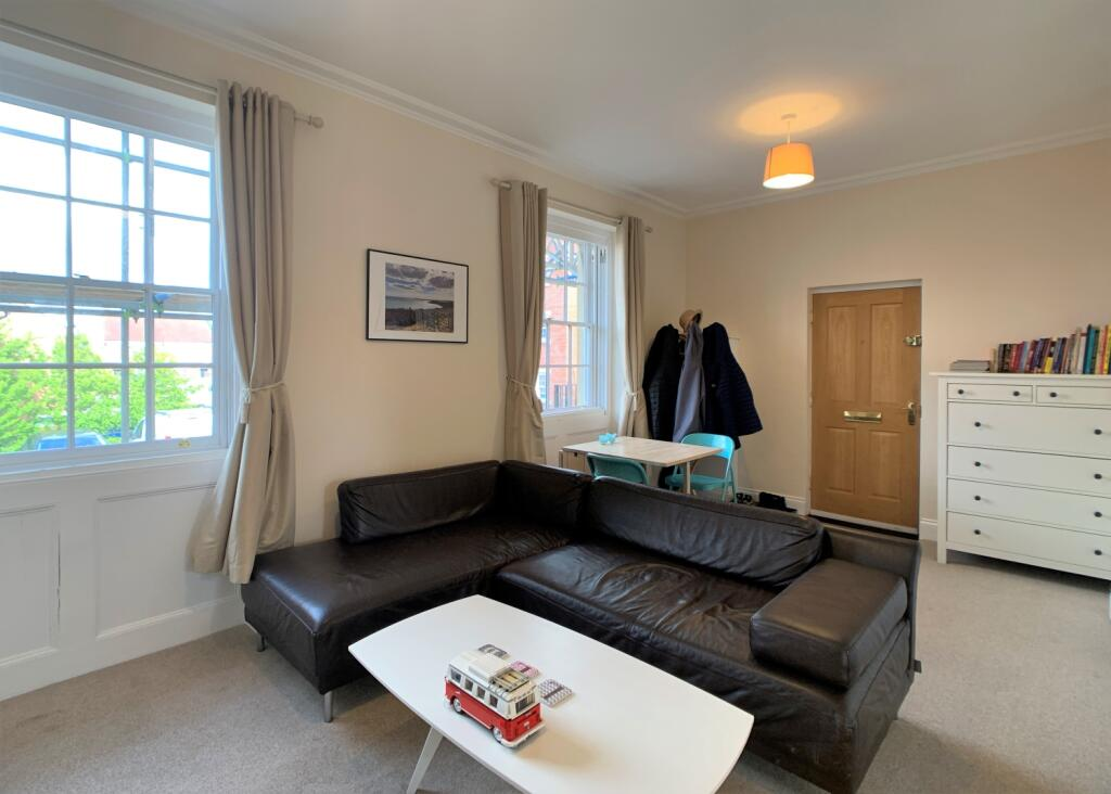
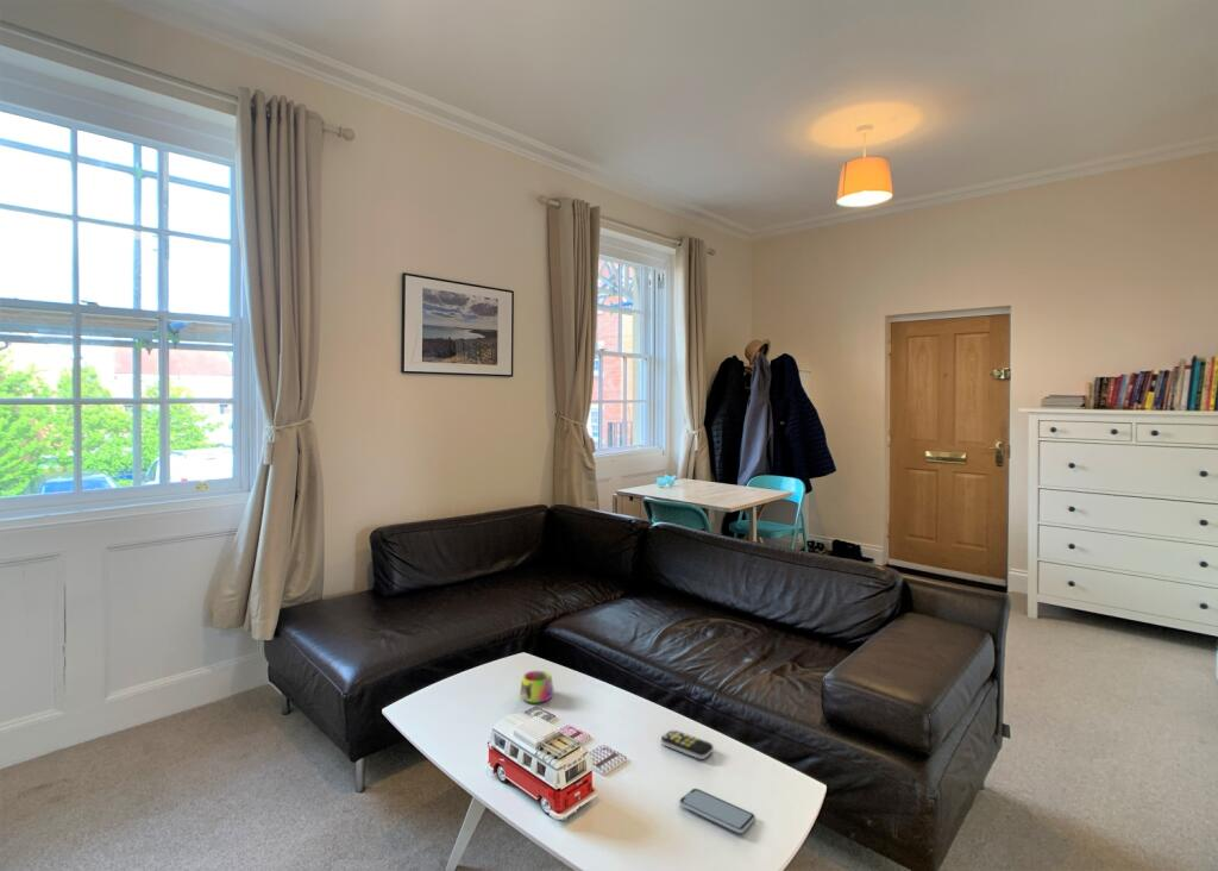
+ smartphone [678,788,756,834]
+ remote control [660,728,715,760]
+ mug [519,670,554,703]
